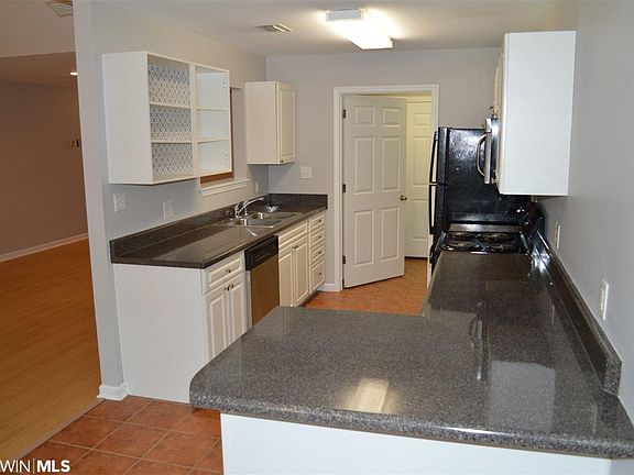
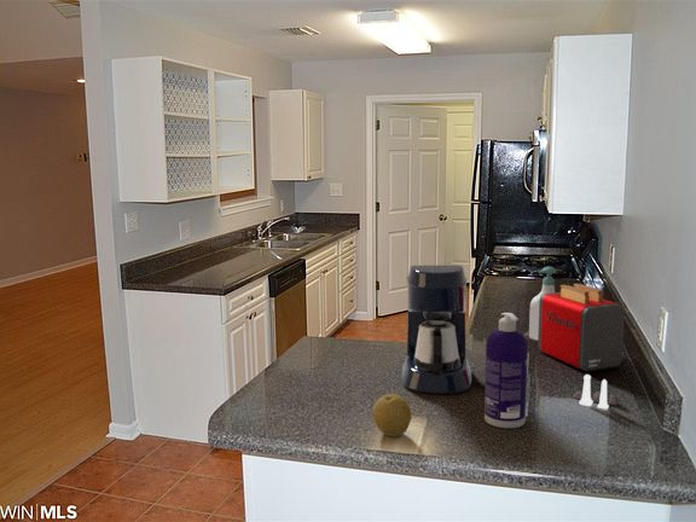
+ soap bottle [528,266,557,342]
+ spray bottle [483,312,529,429]
+ toaster [536,283,626,372]
+ salt and pepper shaker set [572,373,620,411]
+ coffee maker [401,265,472,395]
+ fruit [372,393,412,439]
